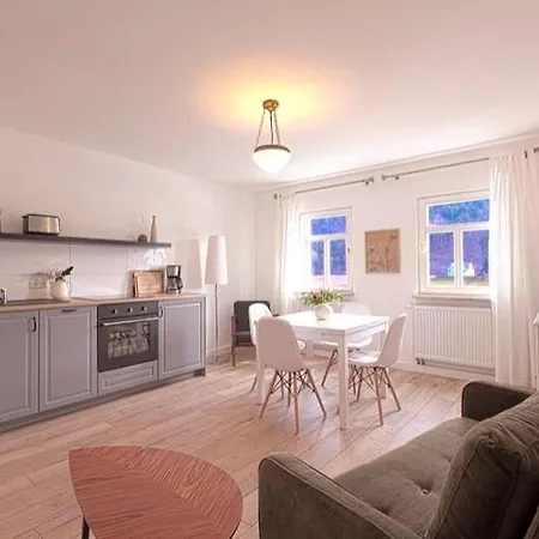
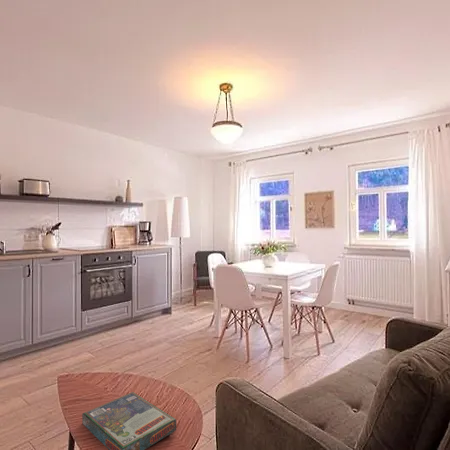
+ board game [81,391,177,450]
